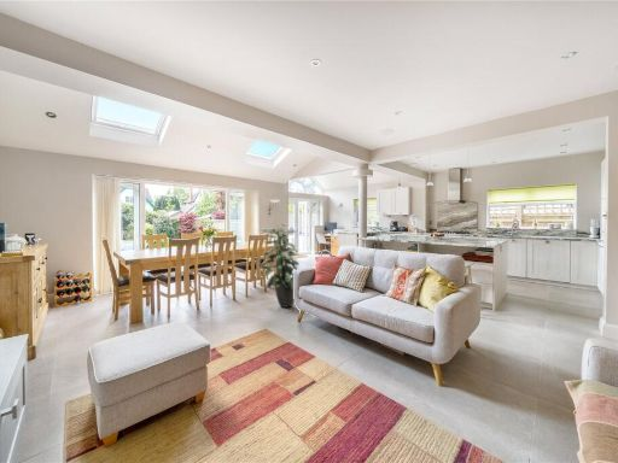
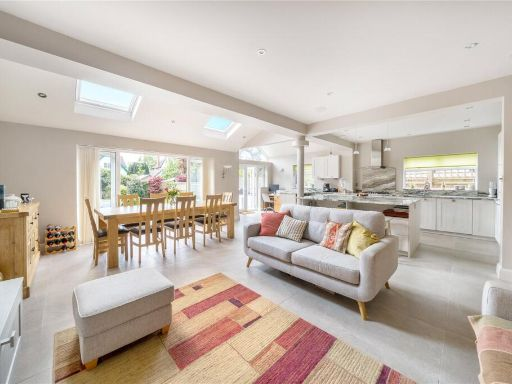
- indoor plant [260,223,301,309]
